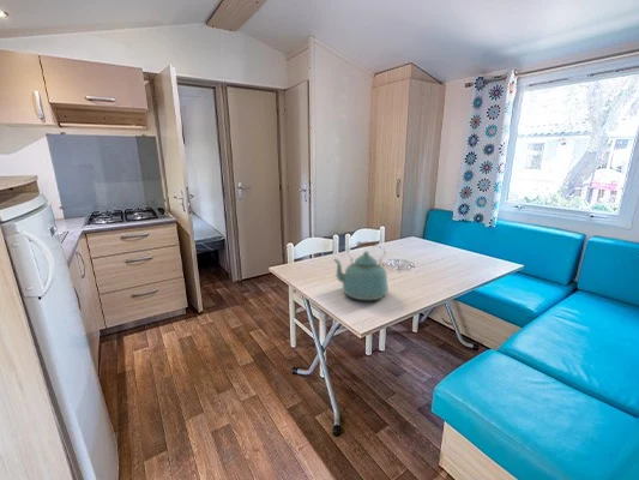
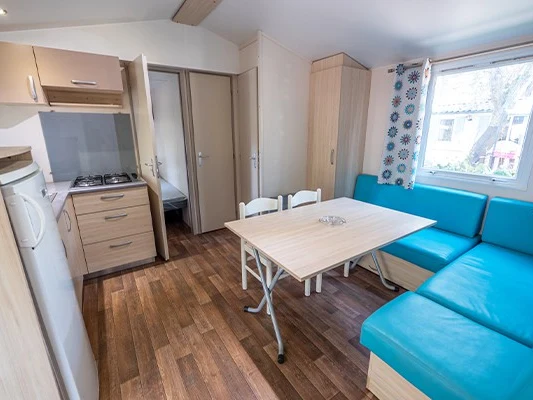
- kettle [332,240,390,301]
